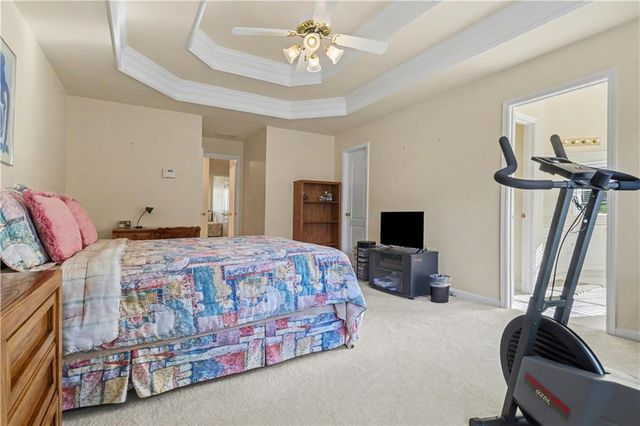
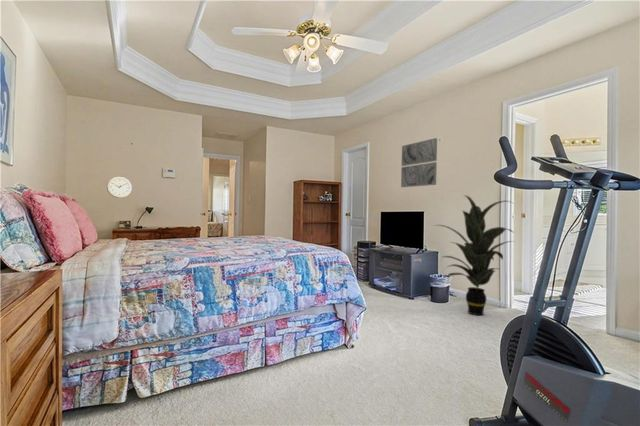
+ wall art [400,137,438,188]
+ wall clock [106,176,133,199]
+ indoor plant [433,194,516,316]
